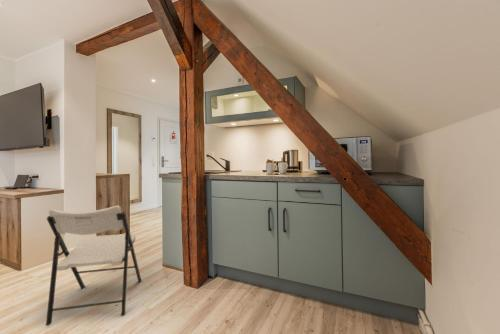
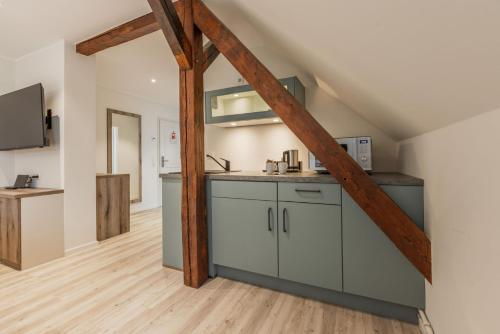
- chair [45,205,143,327]
